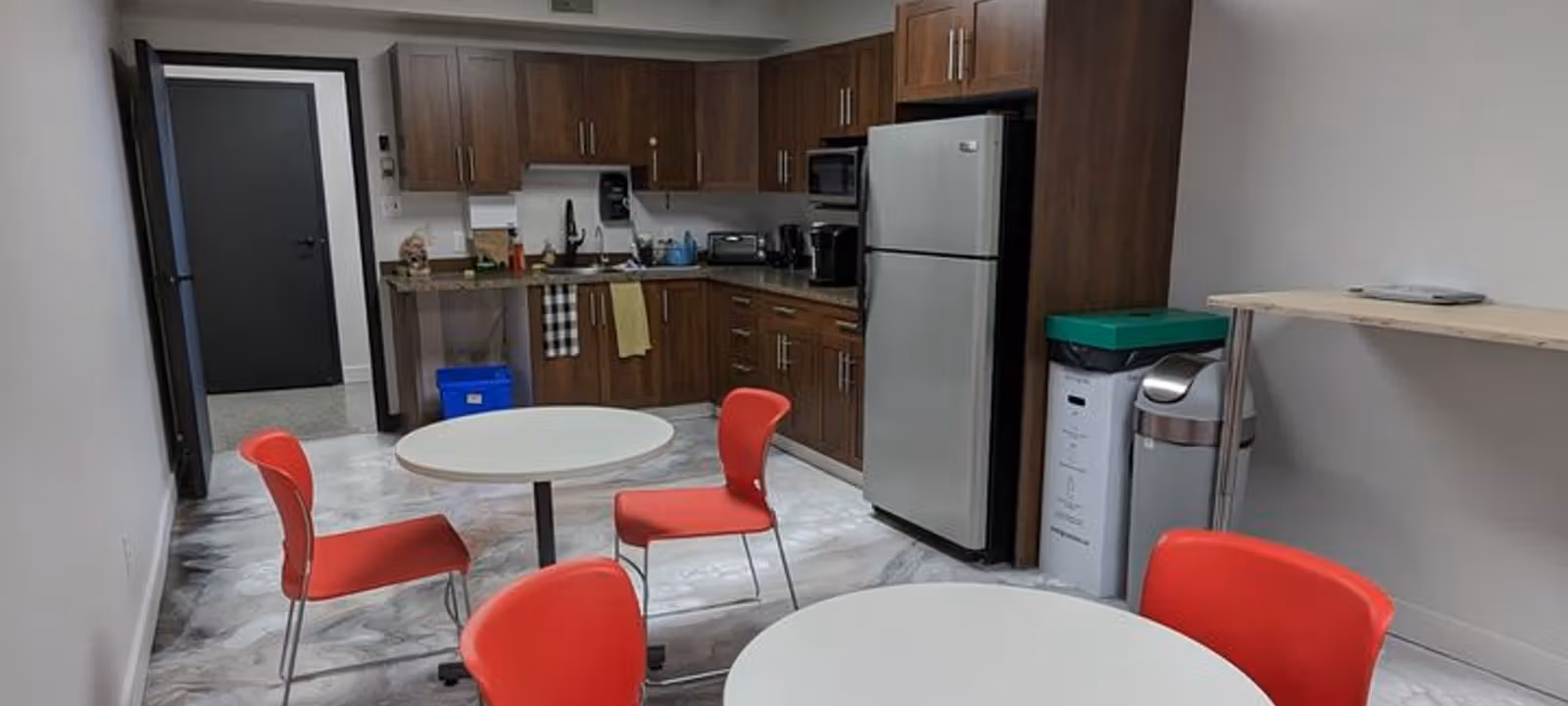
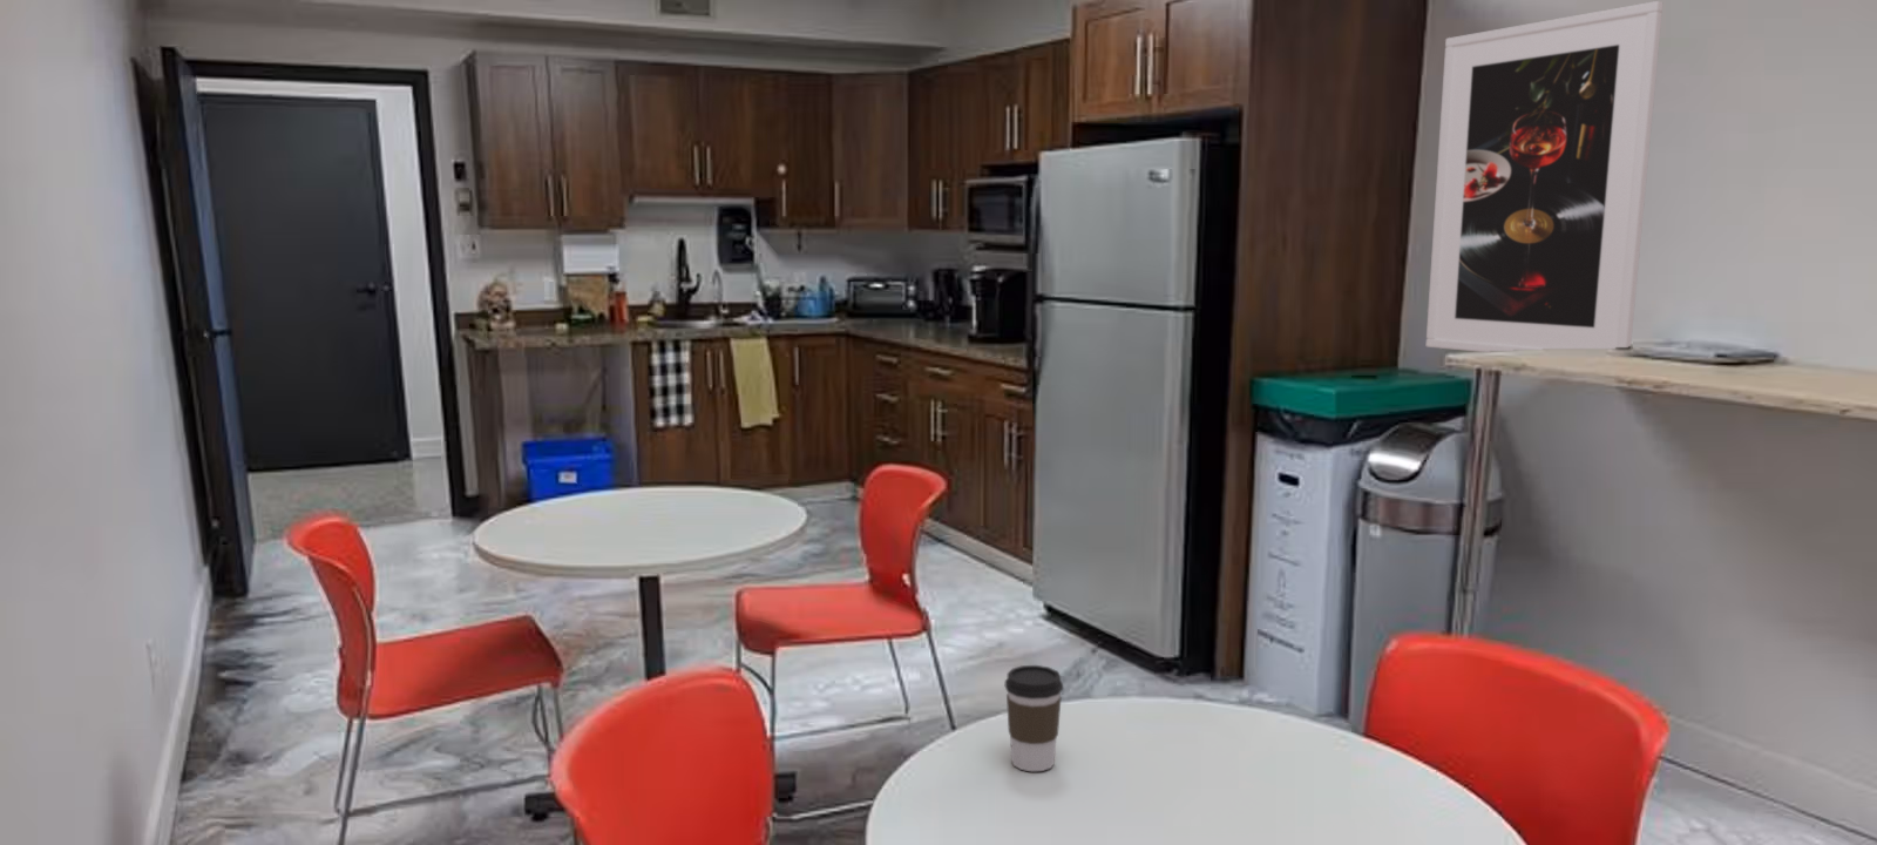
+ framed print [1426,0,1664,353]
+ coffee cup [1004,664,1064,772]
